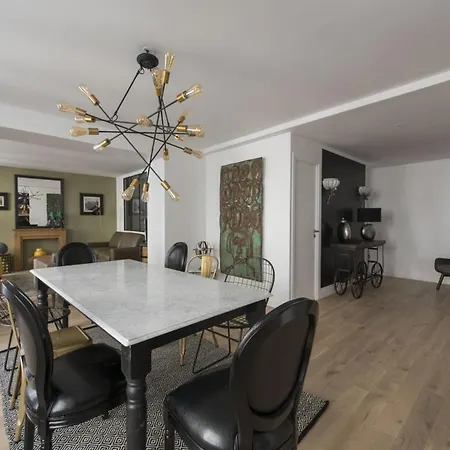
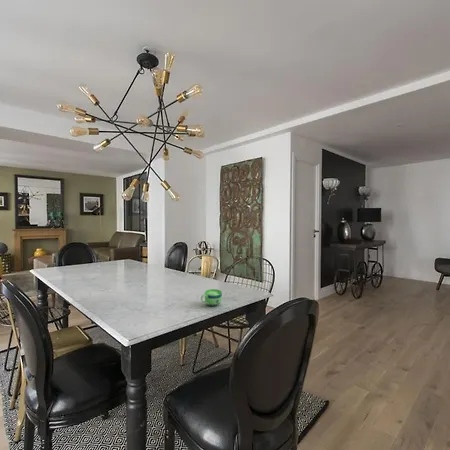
+ cup [200,288,223,307]
